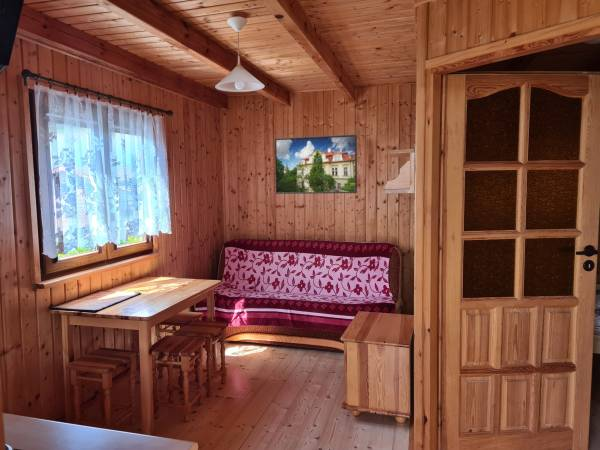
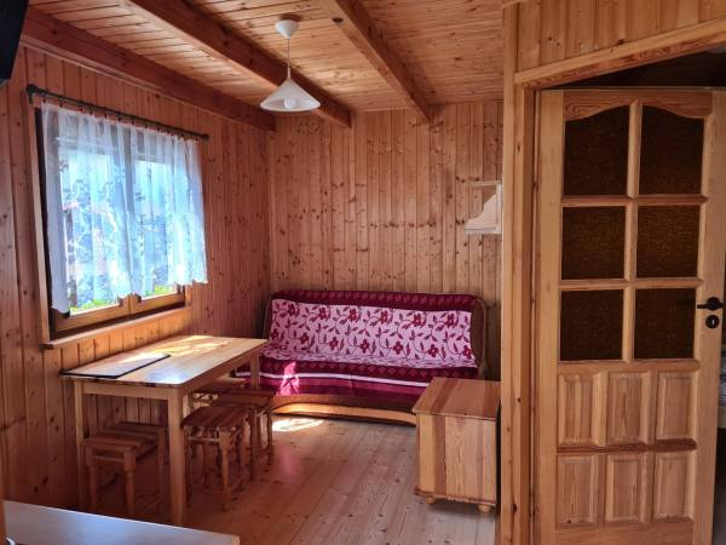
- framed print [274,134,358,195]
